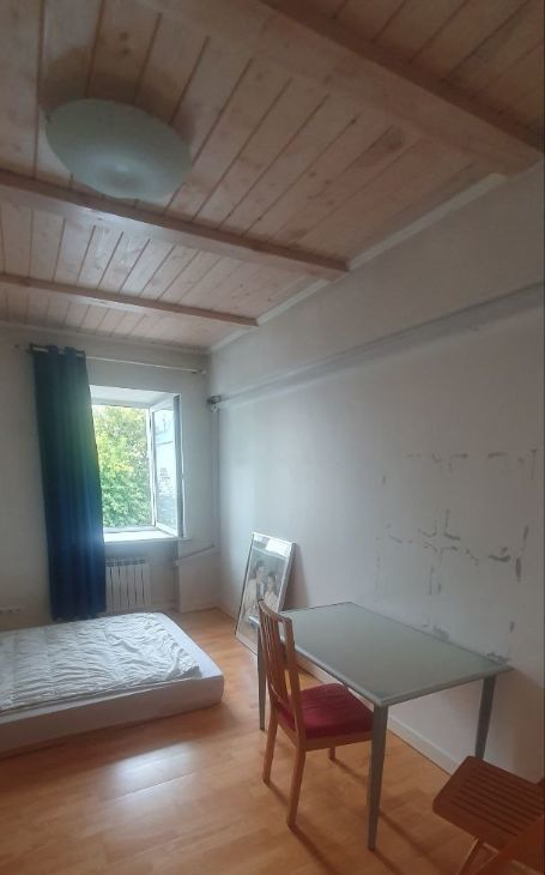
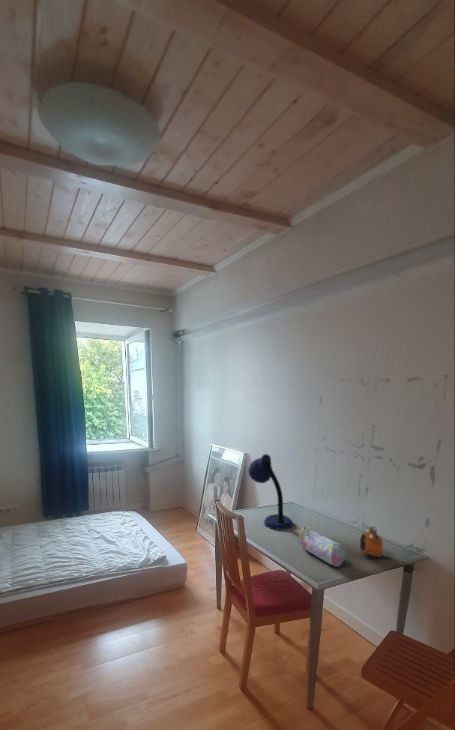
+ alarm clock [359,525,384,560]
+ desk lamp [247,453,294,531]
+ pencil case [297,526,347,568]
